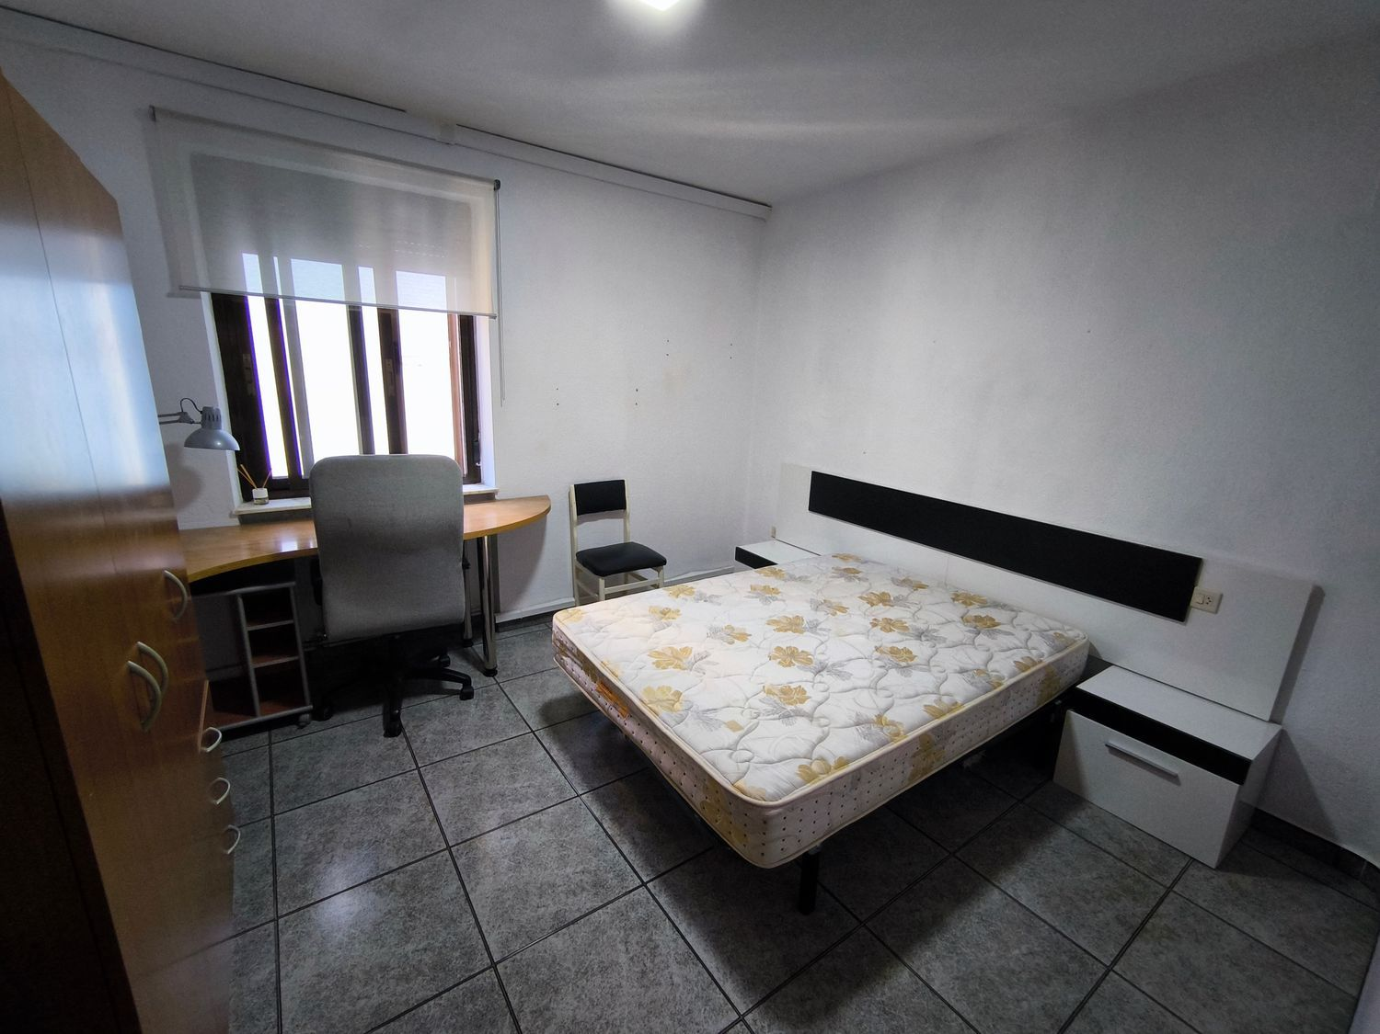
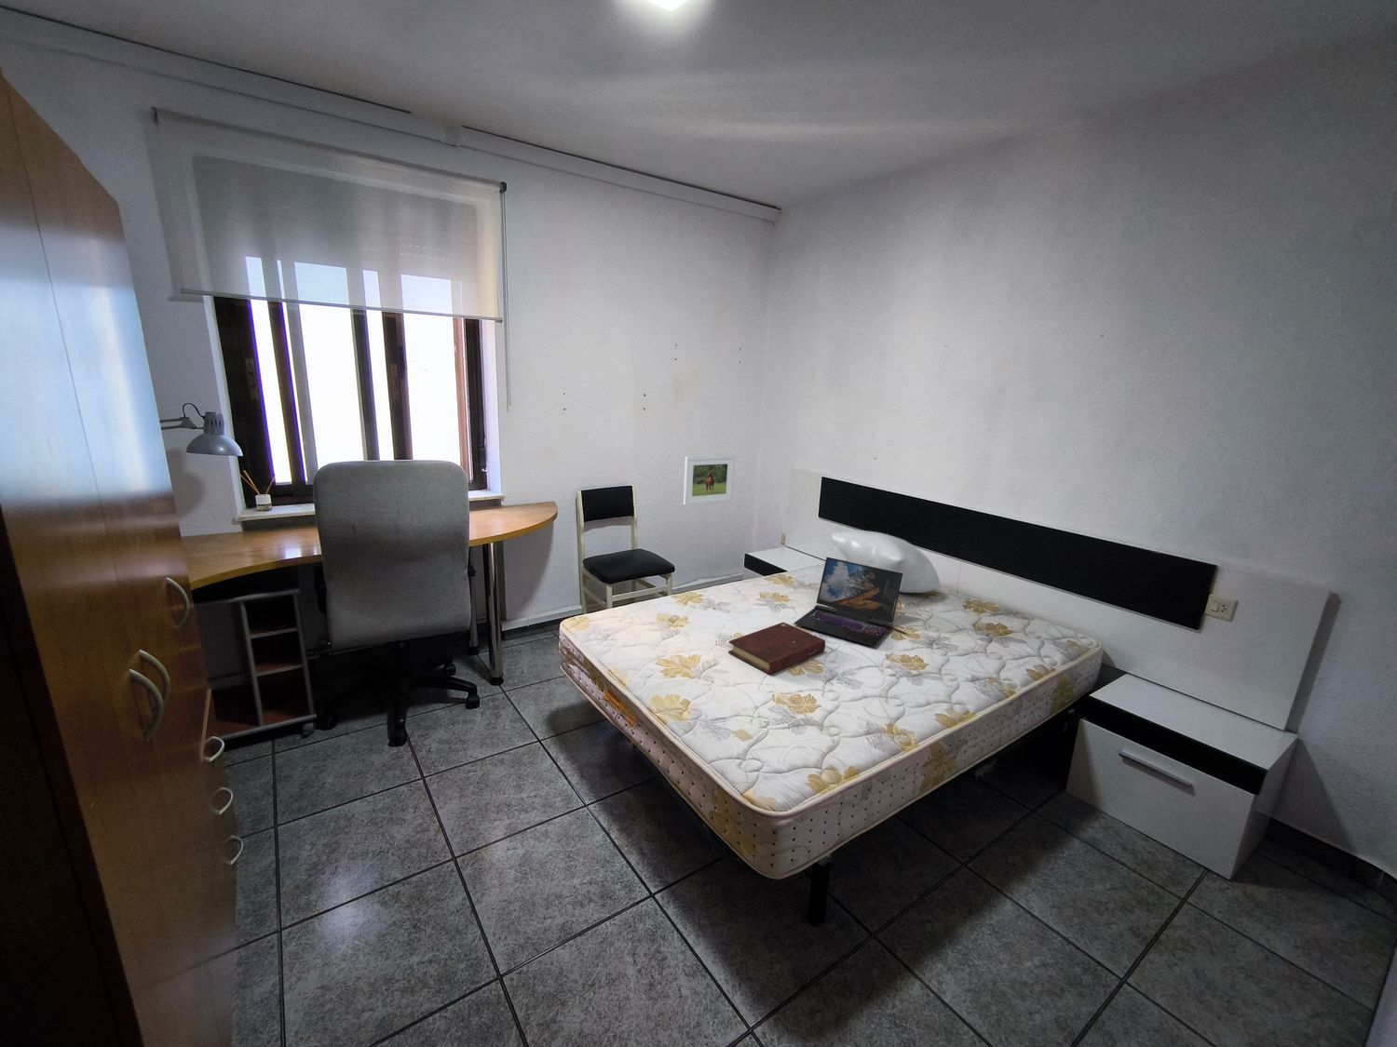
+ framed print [683,454,736,506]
+ pillow [831,530,943,594]
+ laptop [793,556,903,648]
+ book [727,621,826,675]
